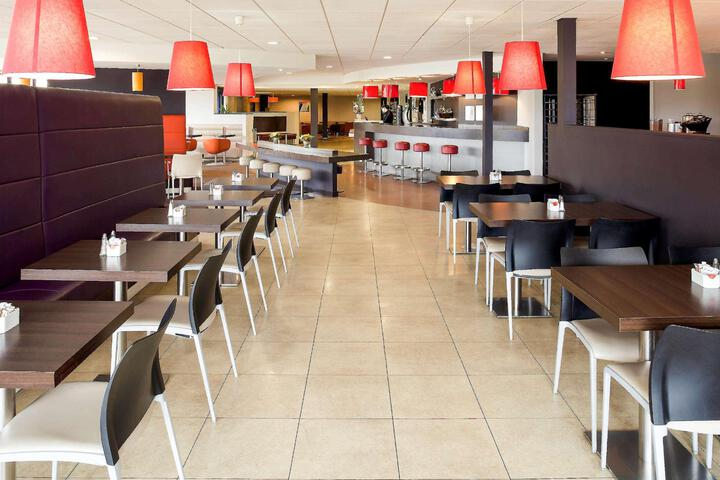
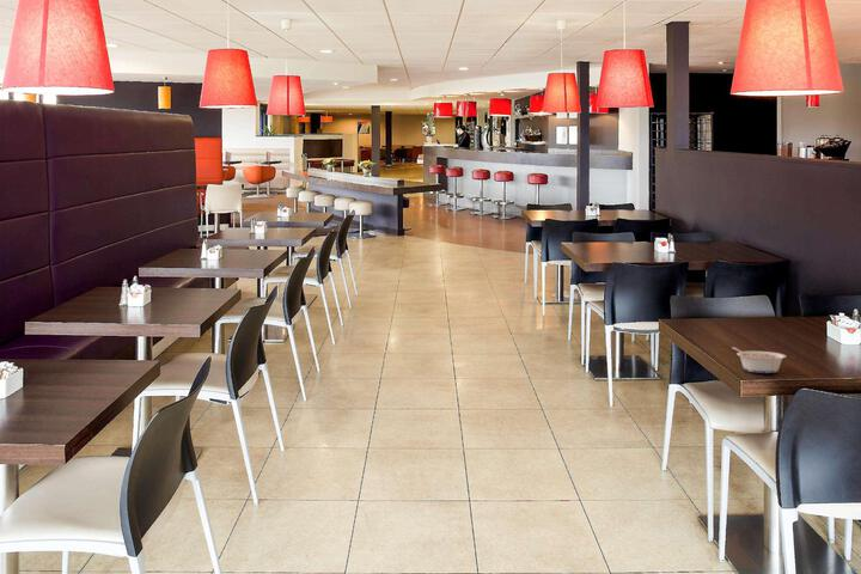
+ legume [731,346,787,374]
